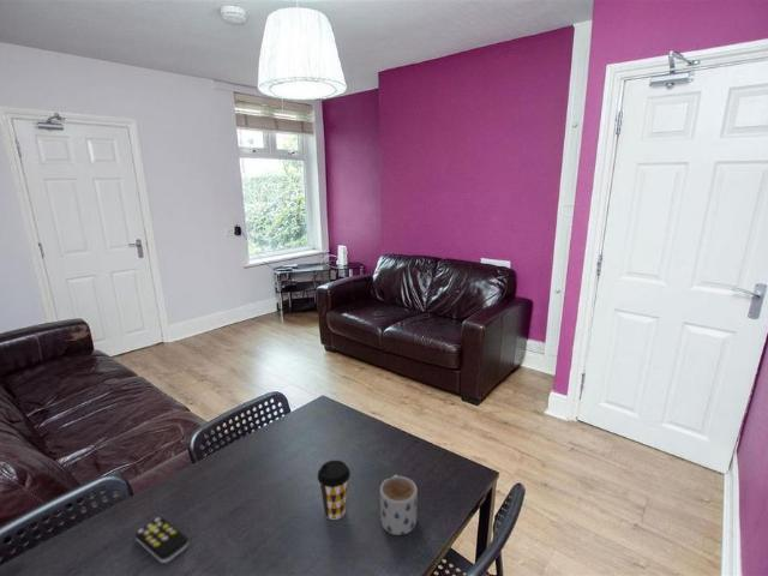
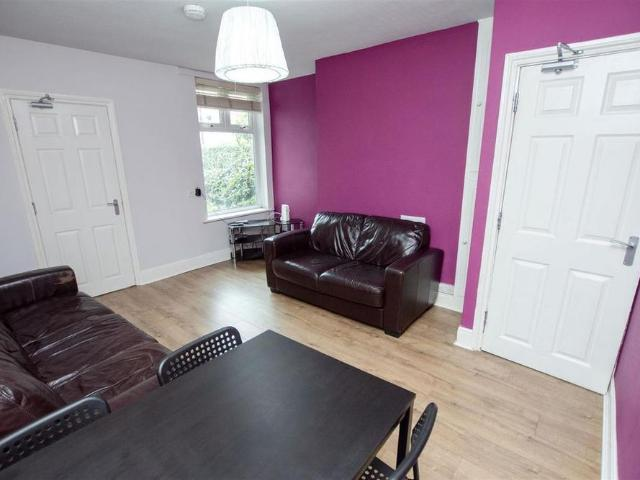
- mug [379,474,419,536]
- coffee cup [317,460,352,521]
- remote control [134,516,190,564]
